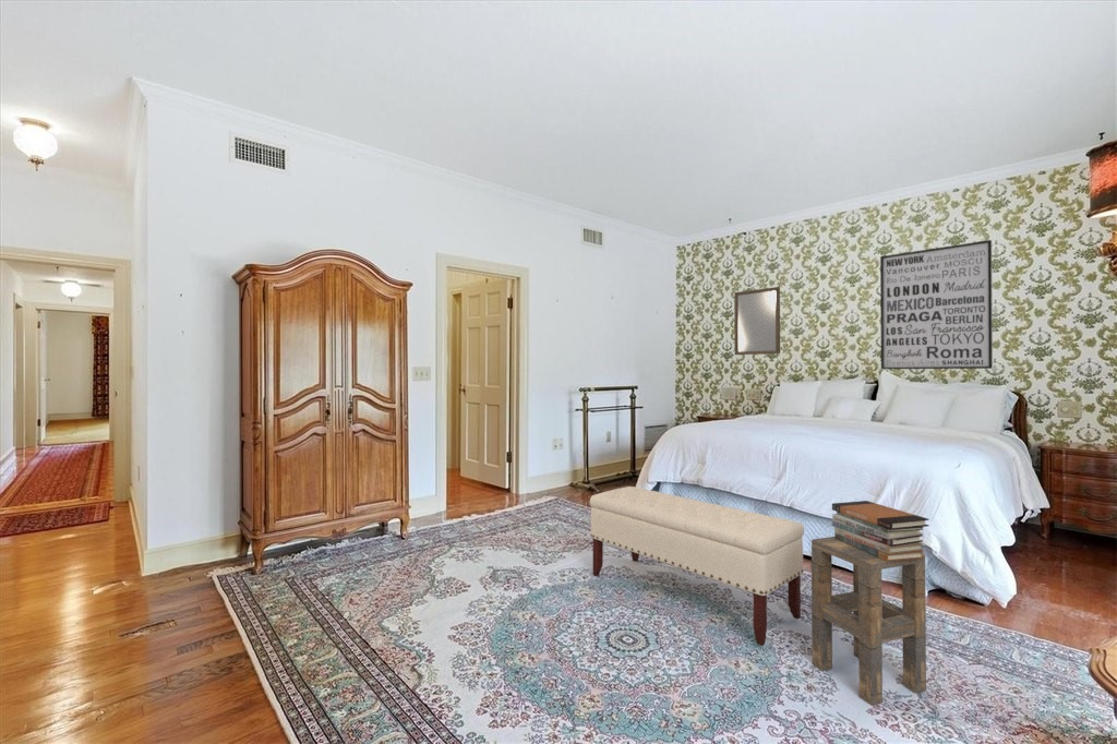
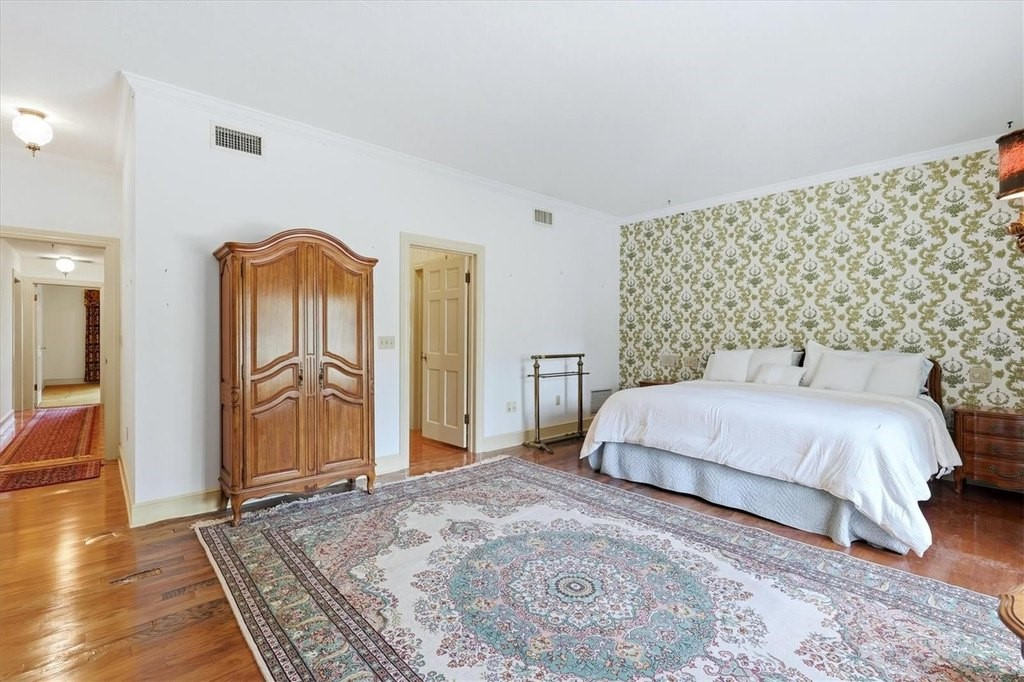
- home mirror [733,286,781,356]
- book stack [830,500,930,562]
- bench [589,485,805,647]
- wall art [879,239,994,370]
- side table [810,536,927,706]
